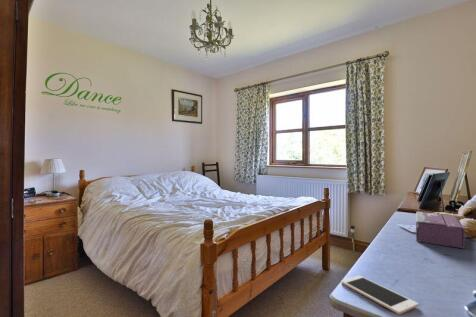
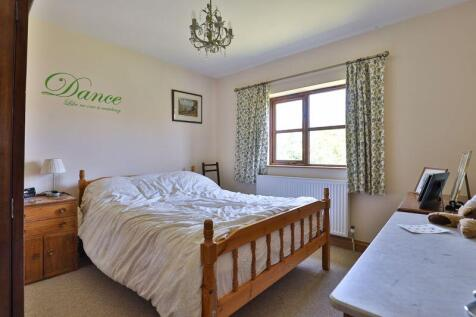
- tissue box [415,210,466,250]
- cell phone [340,275,419,315]
